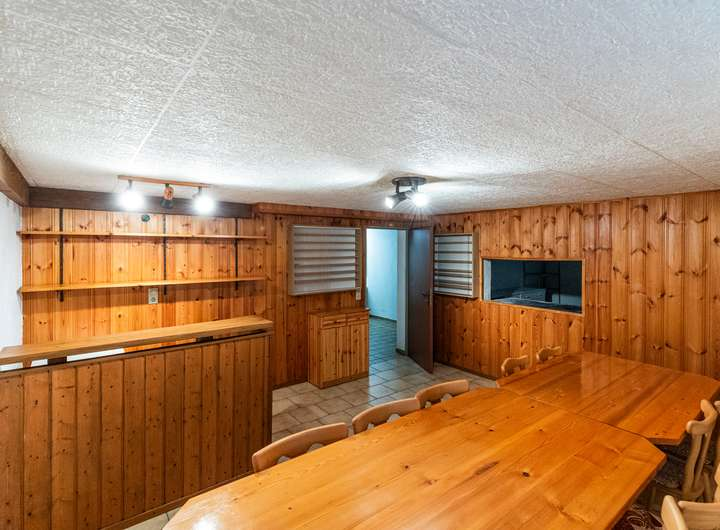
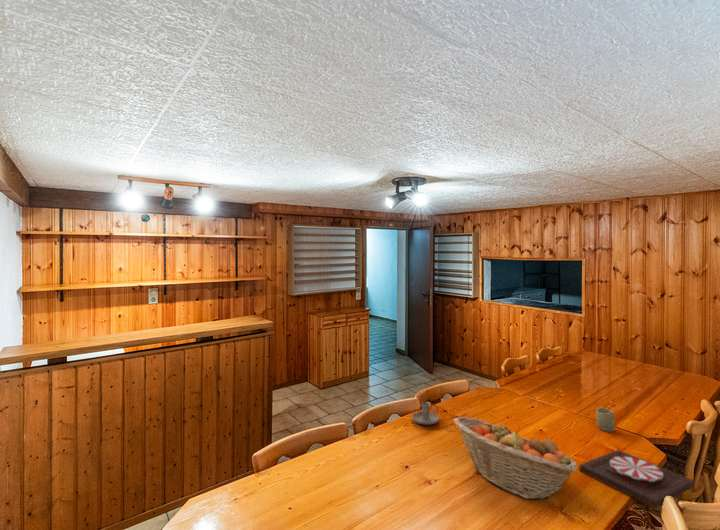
+ cup [595,407,616,433]
+ candle holder [411,402,440,426]
+ plate [579,449,695,509]
+ fruit basket [452,416,578,500]
